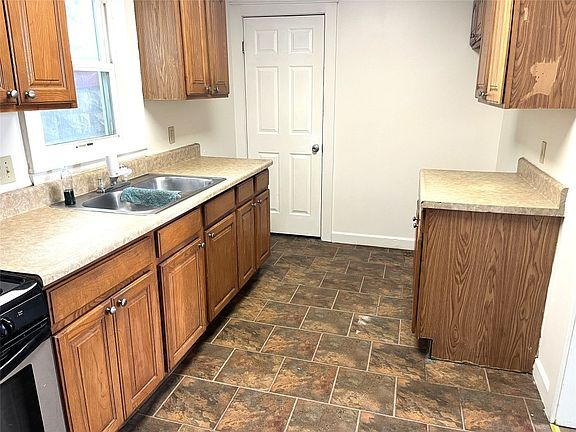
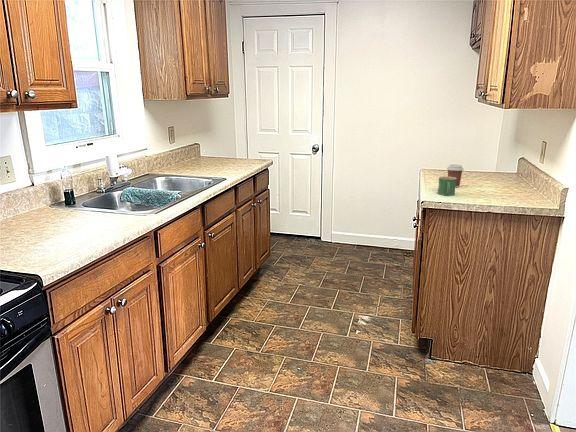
+ mug [437,175,457,196]
+ coffee cup [446,164,465,188]
